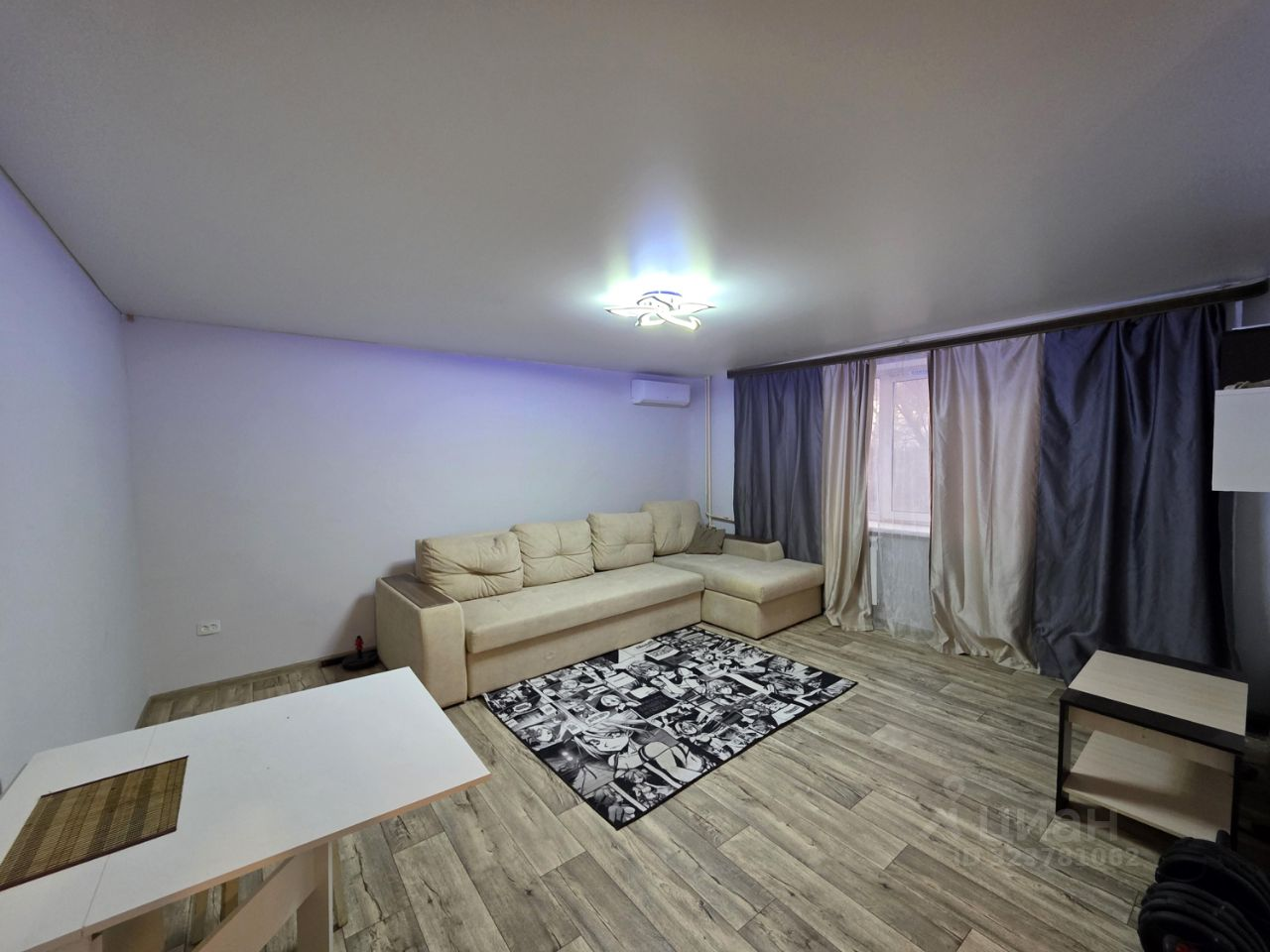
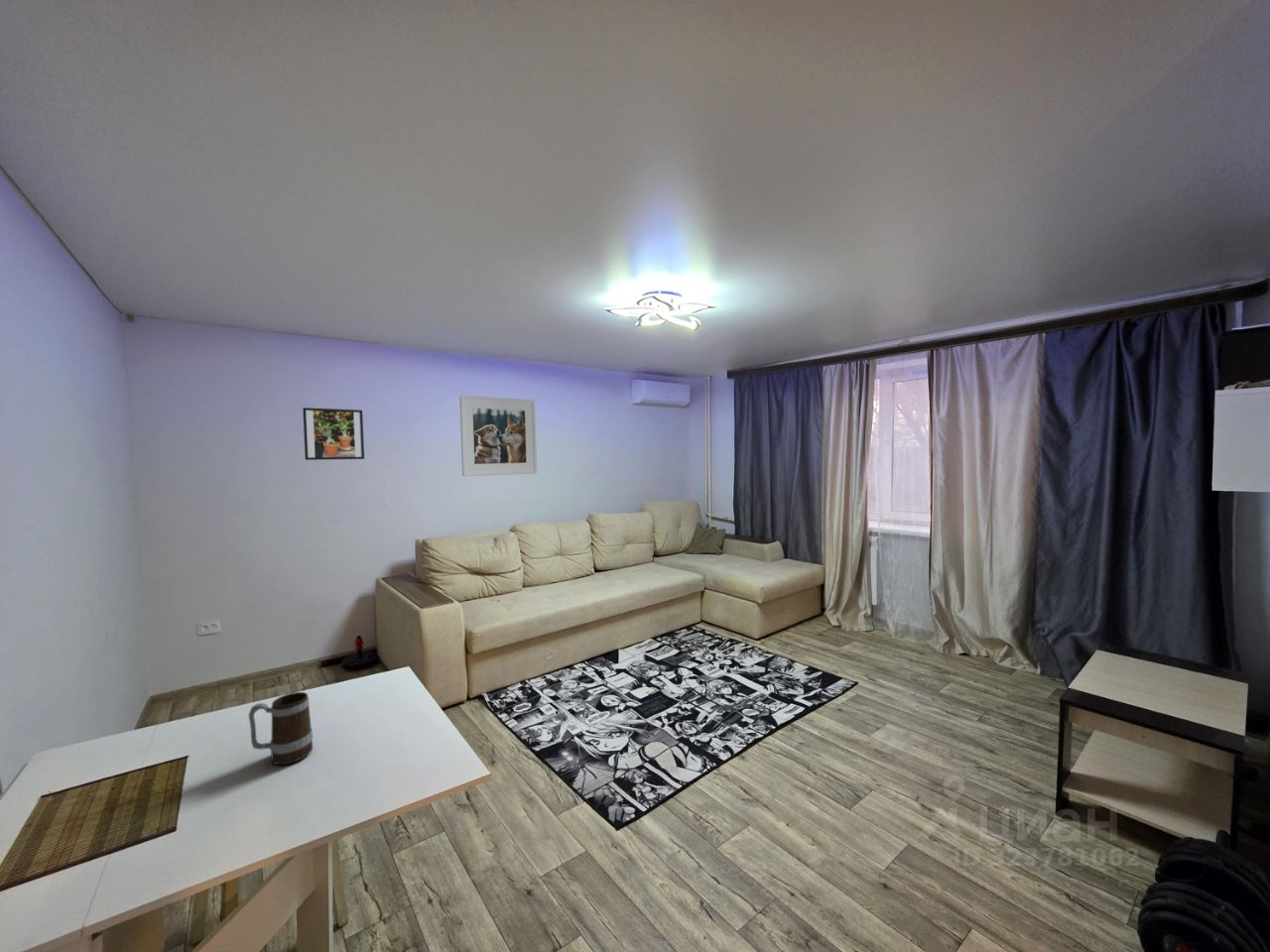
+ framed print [458,394,538,477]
+ mug [248,691,314,766]
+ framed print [302,407,365,461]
